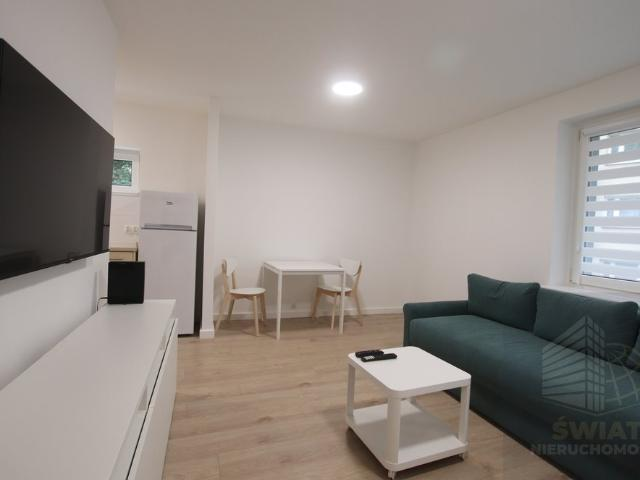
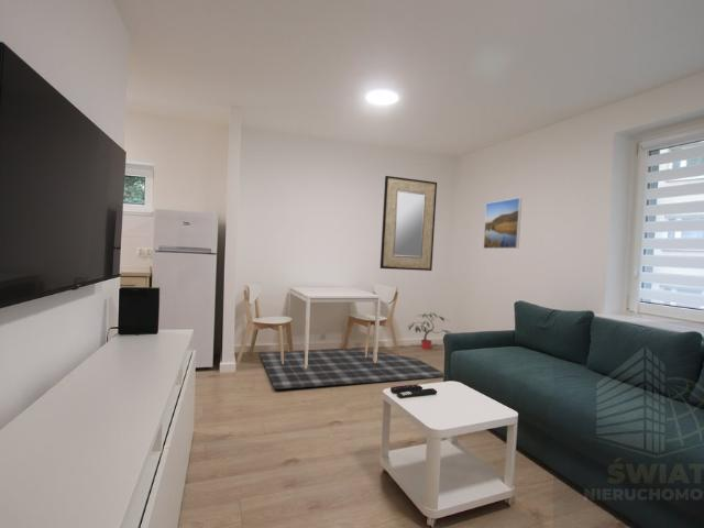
+ rug [257,348,444,391]
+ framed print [483,197,522,250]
+ potted plant [406,311,452,351]
+ home mirror [380,175,438,272]
